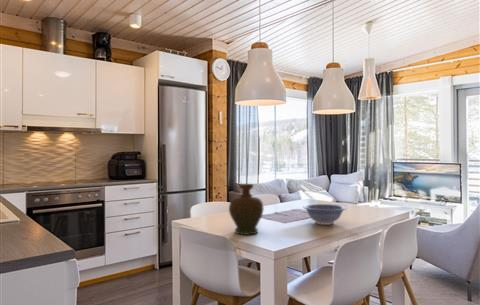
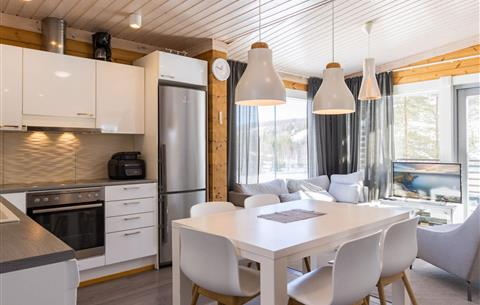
- decorative bowl [302,203,347,226]
- decorative vase [228,183,265,236]
